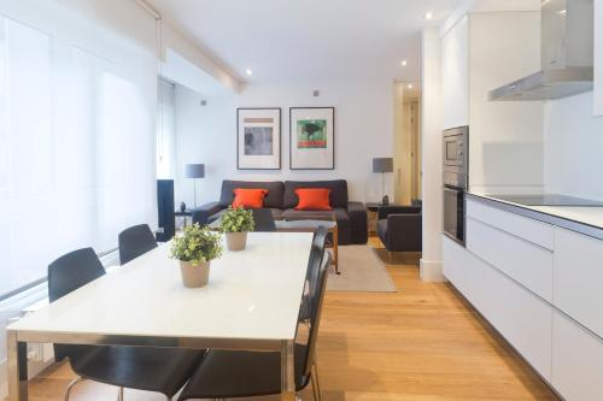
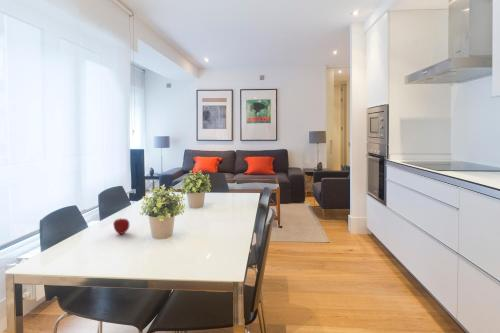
+ apple [112,217,130,235]
